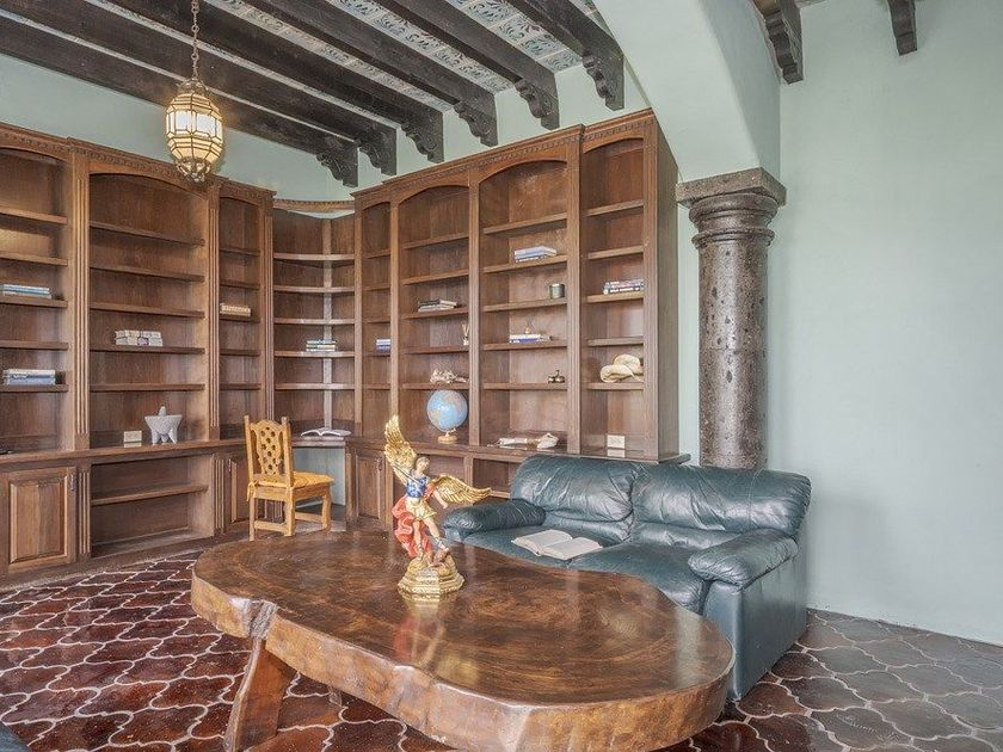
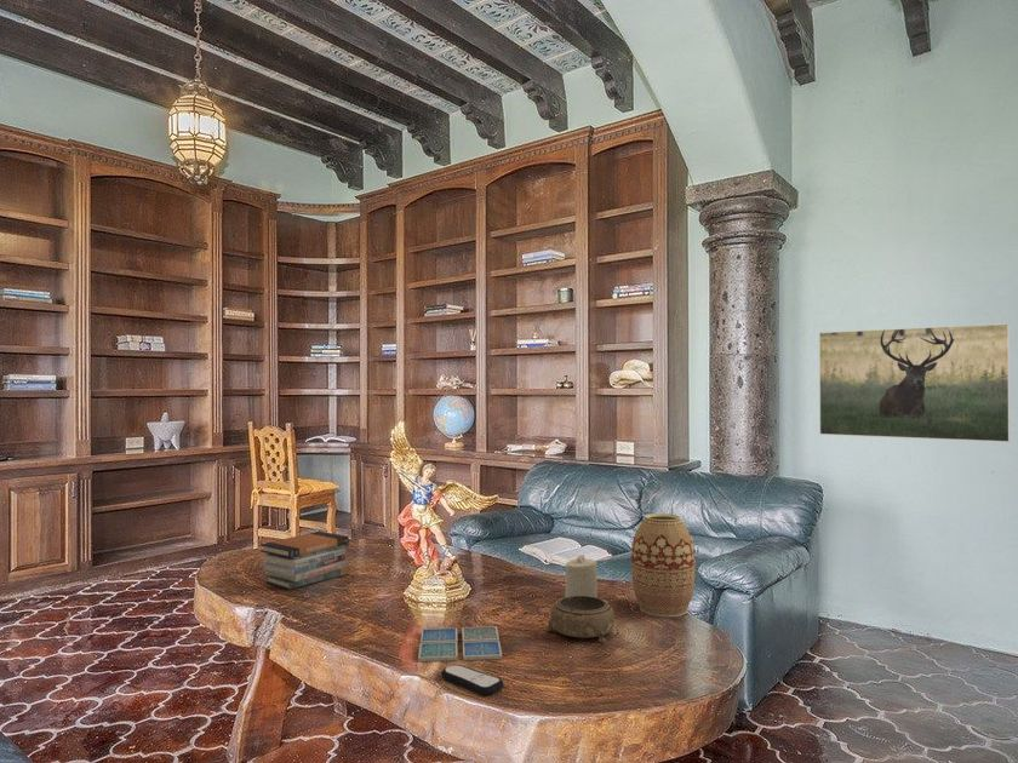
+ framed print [818,322,1011,443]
+ vase [630,512,697,619]
+ candle [564,553,599,598]
+ drink coaster [417,625,503,662]
+ book stack [259,530,350,591]
+ decorative bowl [545,596,616,644]
+ remote control [440,664,504,696]
